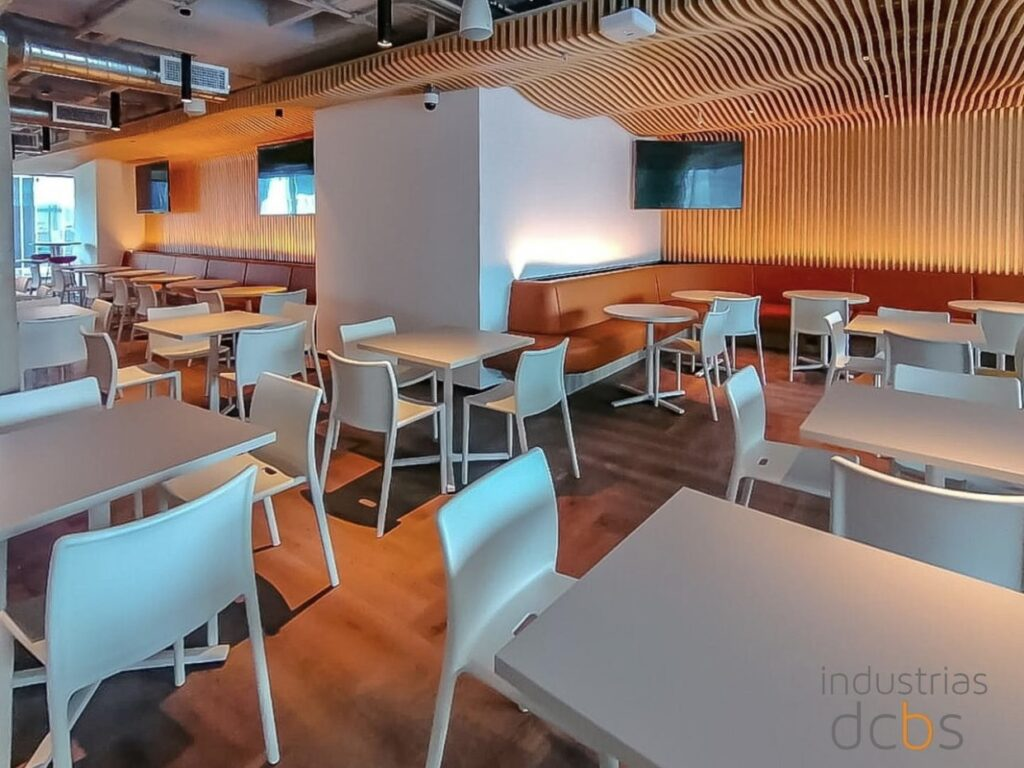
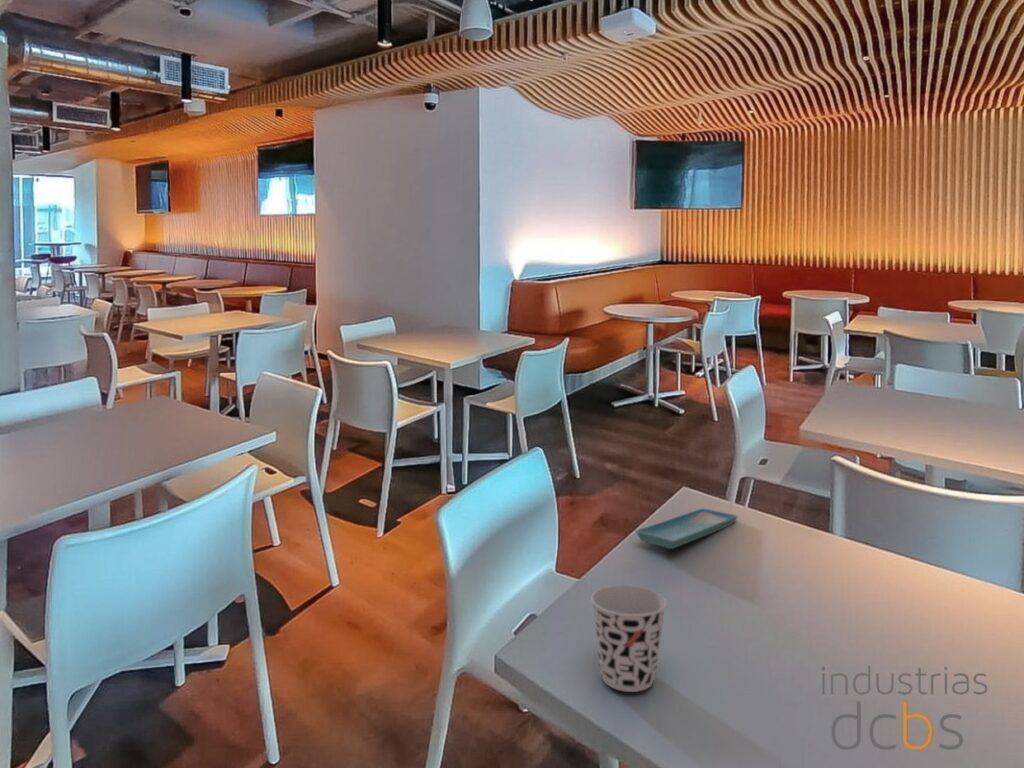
+ saucer [635,507,739,550]
+ cup [590,584,667,693]
